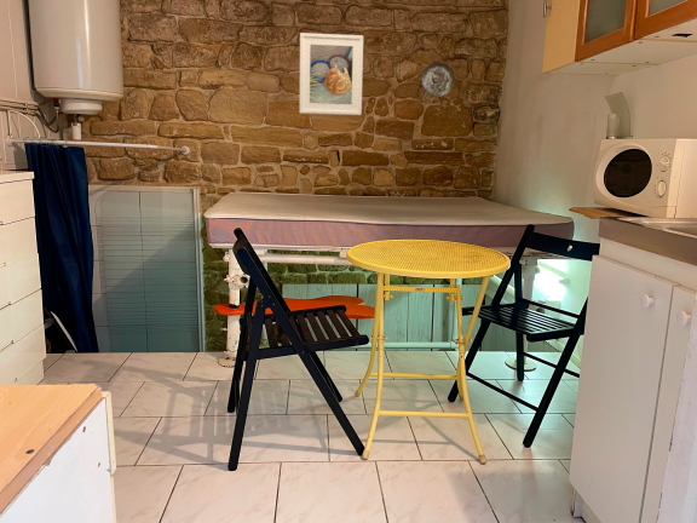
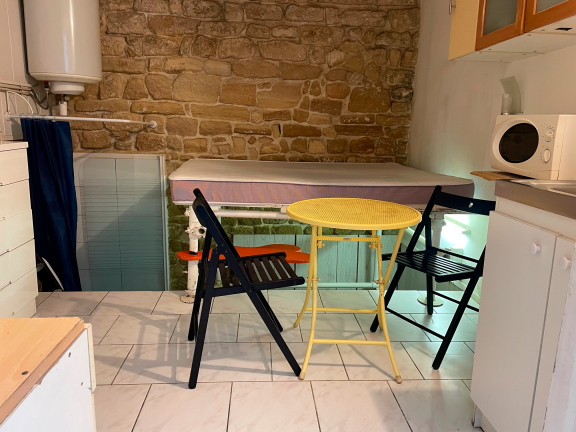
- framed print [298,31,364,116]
- decorative plate [421,61,456,98]
